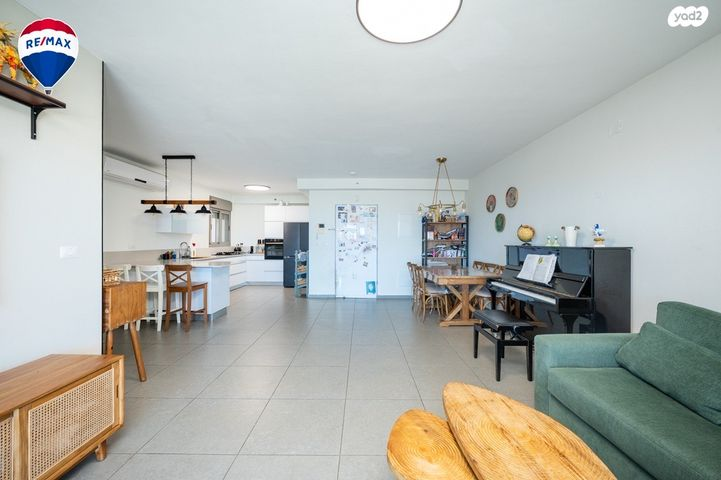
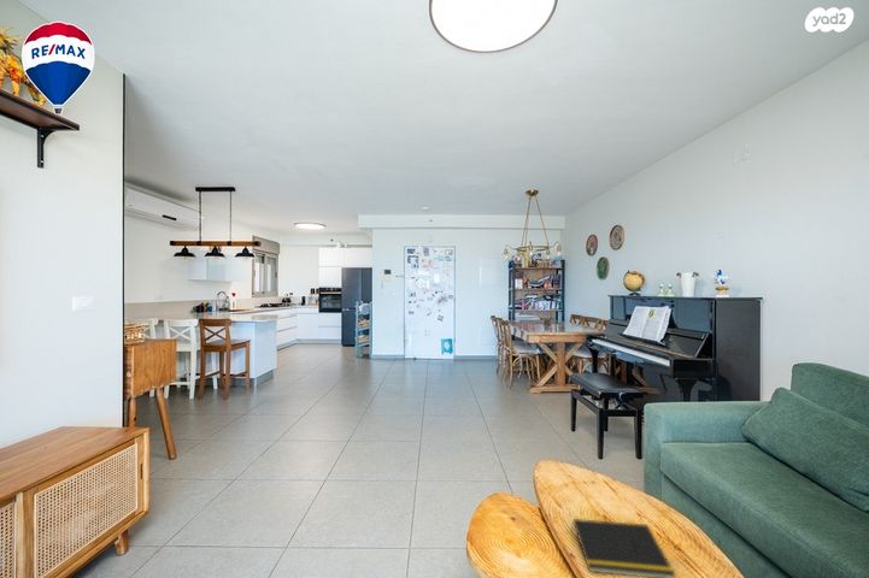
+ notepad [570,518,677,578]
